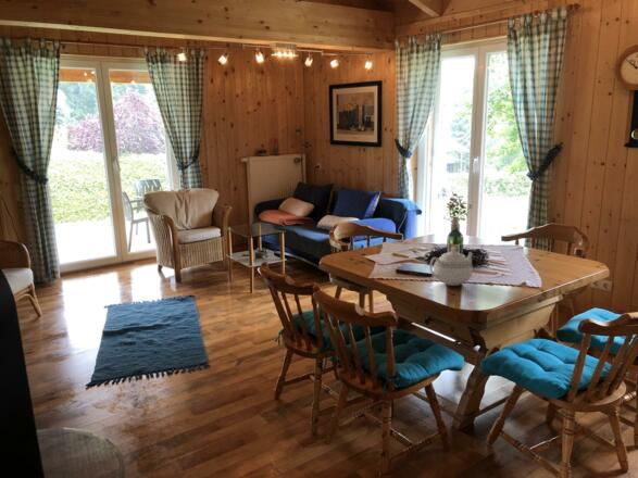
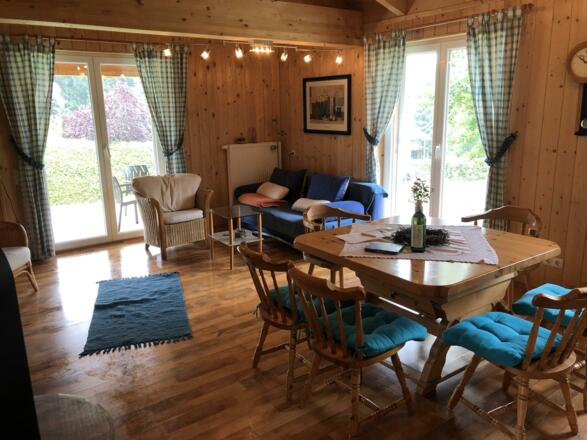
- teapot [428,247,474,287]
